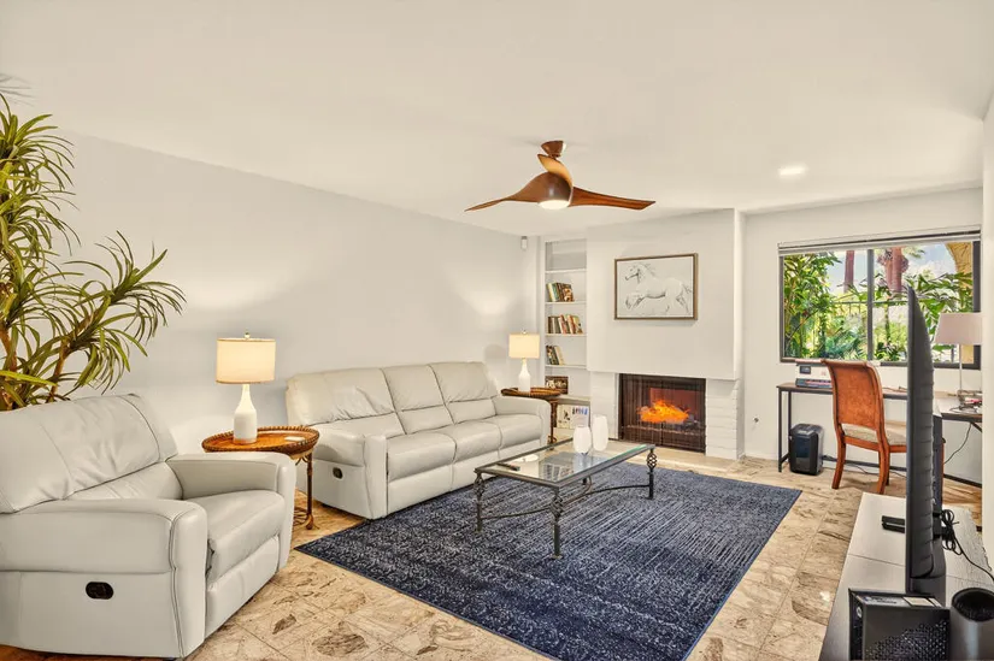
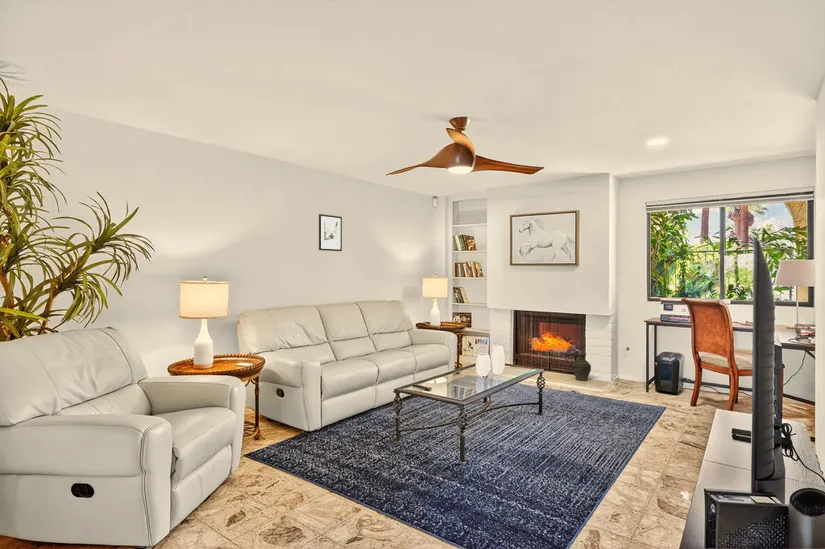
+ ceramic jug [572,353,592,381]
+ wall art [318,213,343,252]
